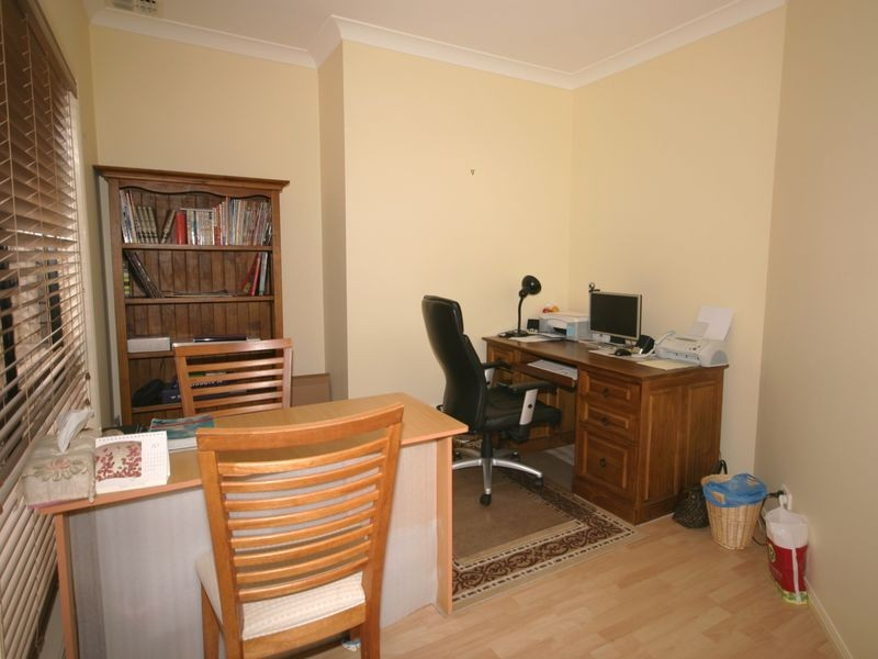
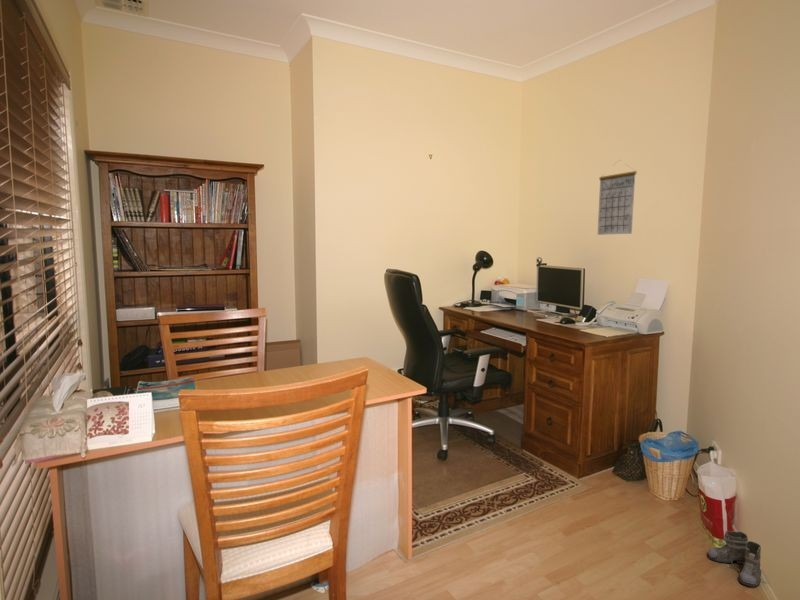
+ calendar [597,159,638,236]
+ boots [706,530,770,587]
